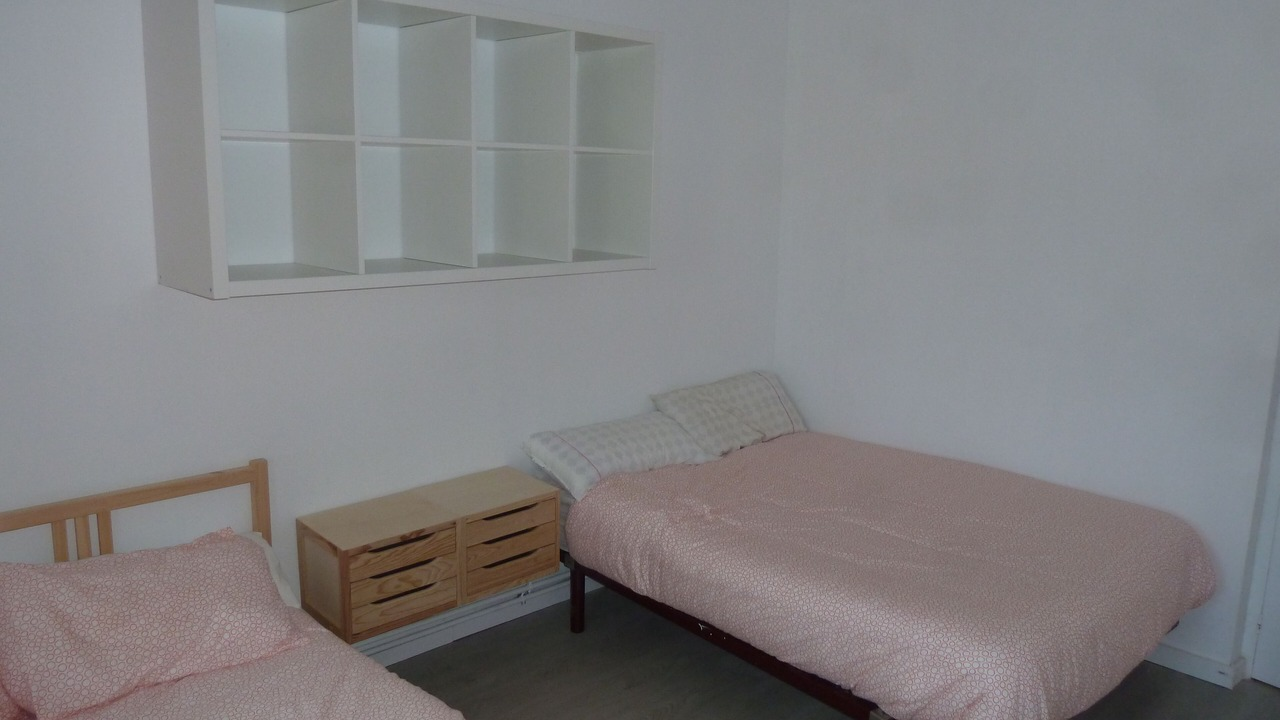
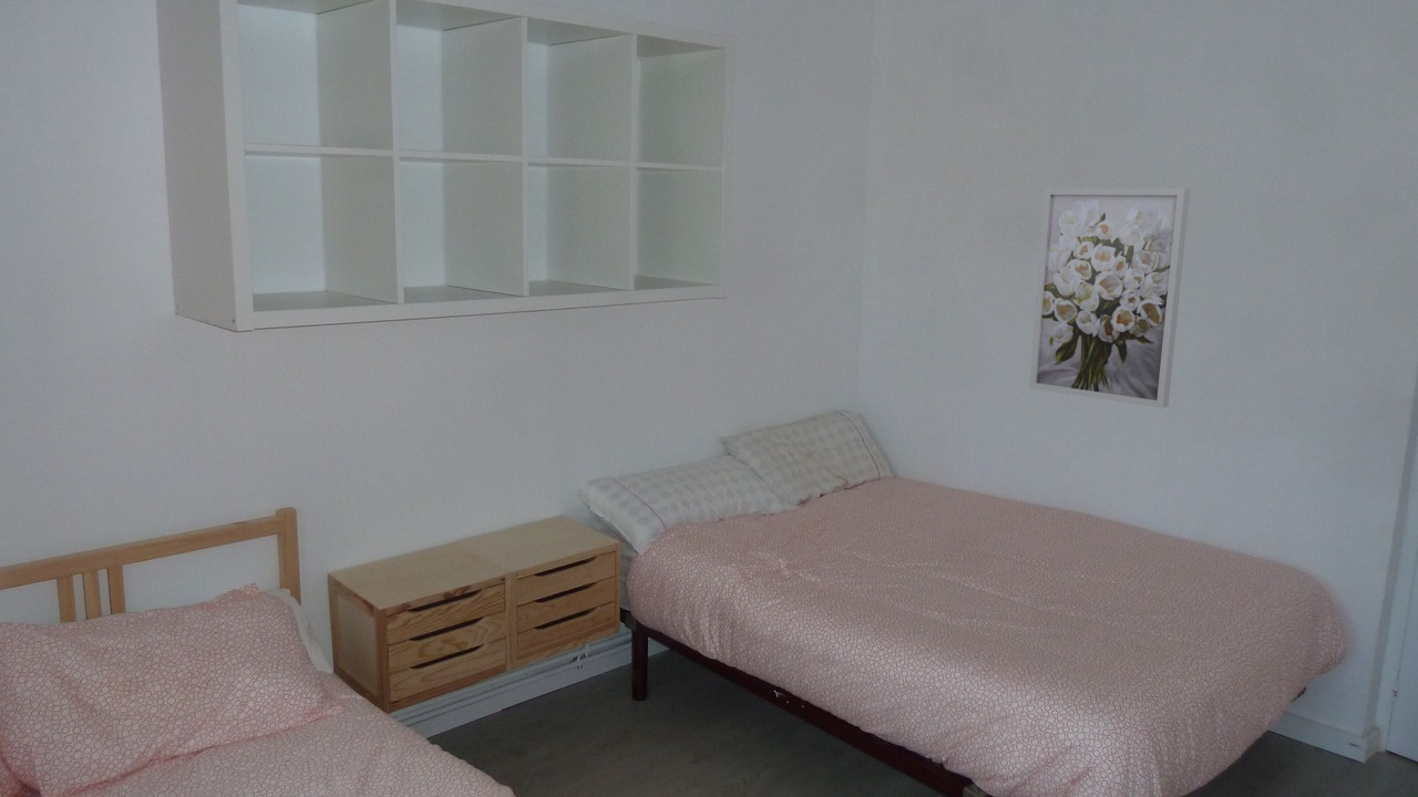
+ wall art [1028,187,1191,410]
